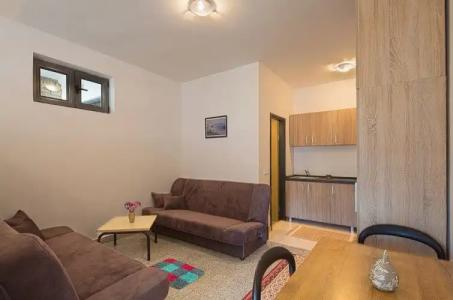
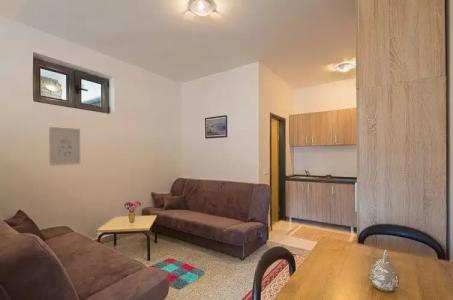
+ wall art [48,126,81,167]
